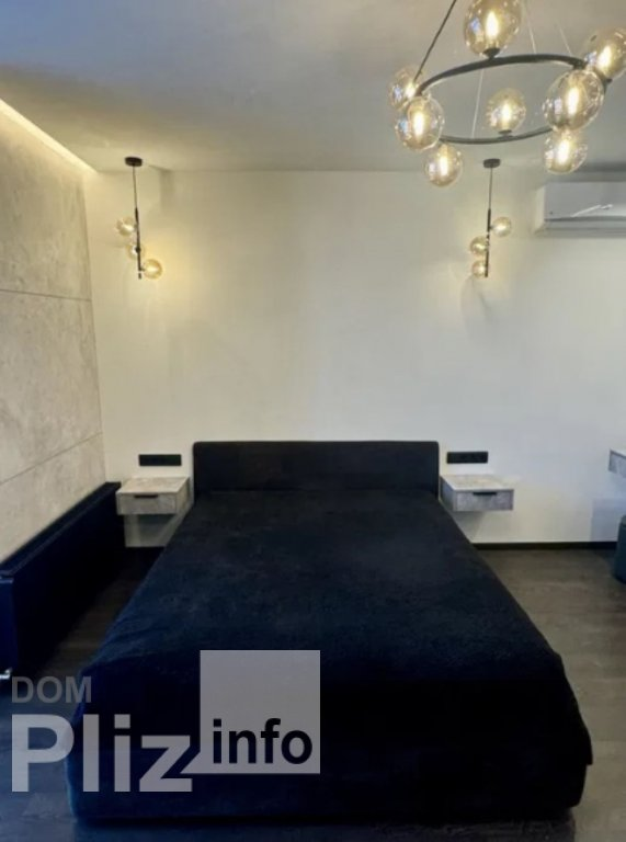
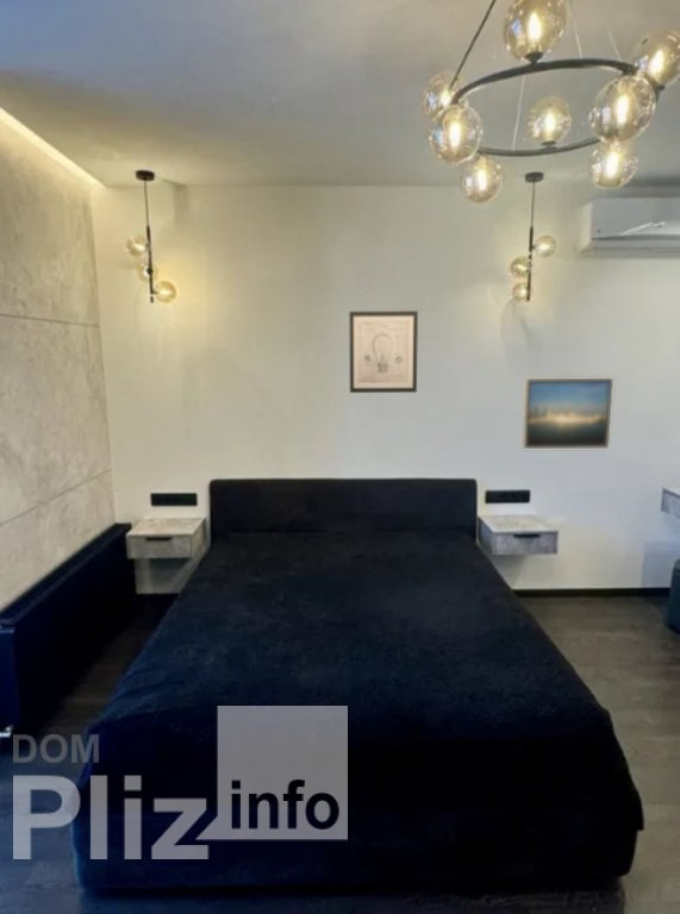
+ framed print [520,377,615,450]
+ wall art [348,309,419,394]
